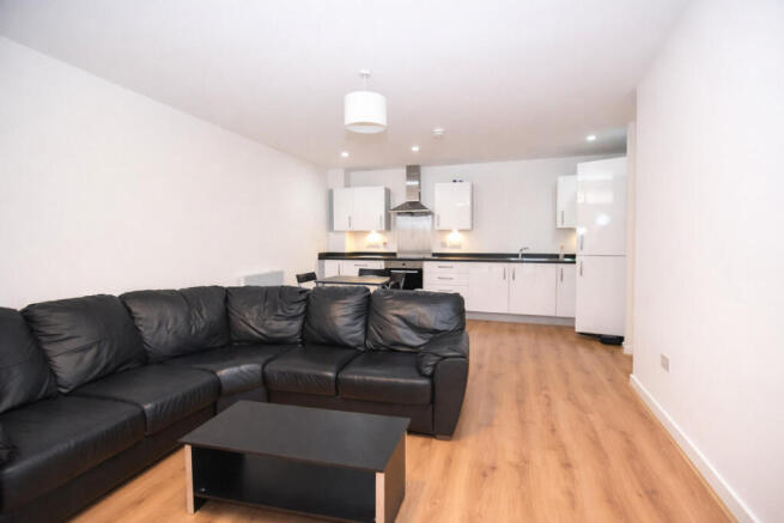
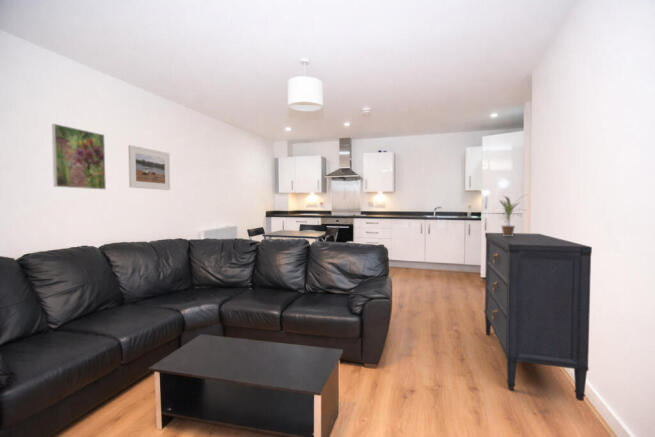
+ potted plant [496,194,528,236]
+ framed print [51,123,107,190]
+ dresser [483,232,593,402]
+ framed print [127,144,171,191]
